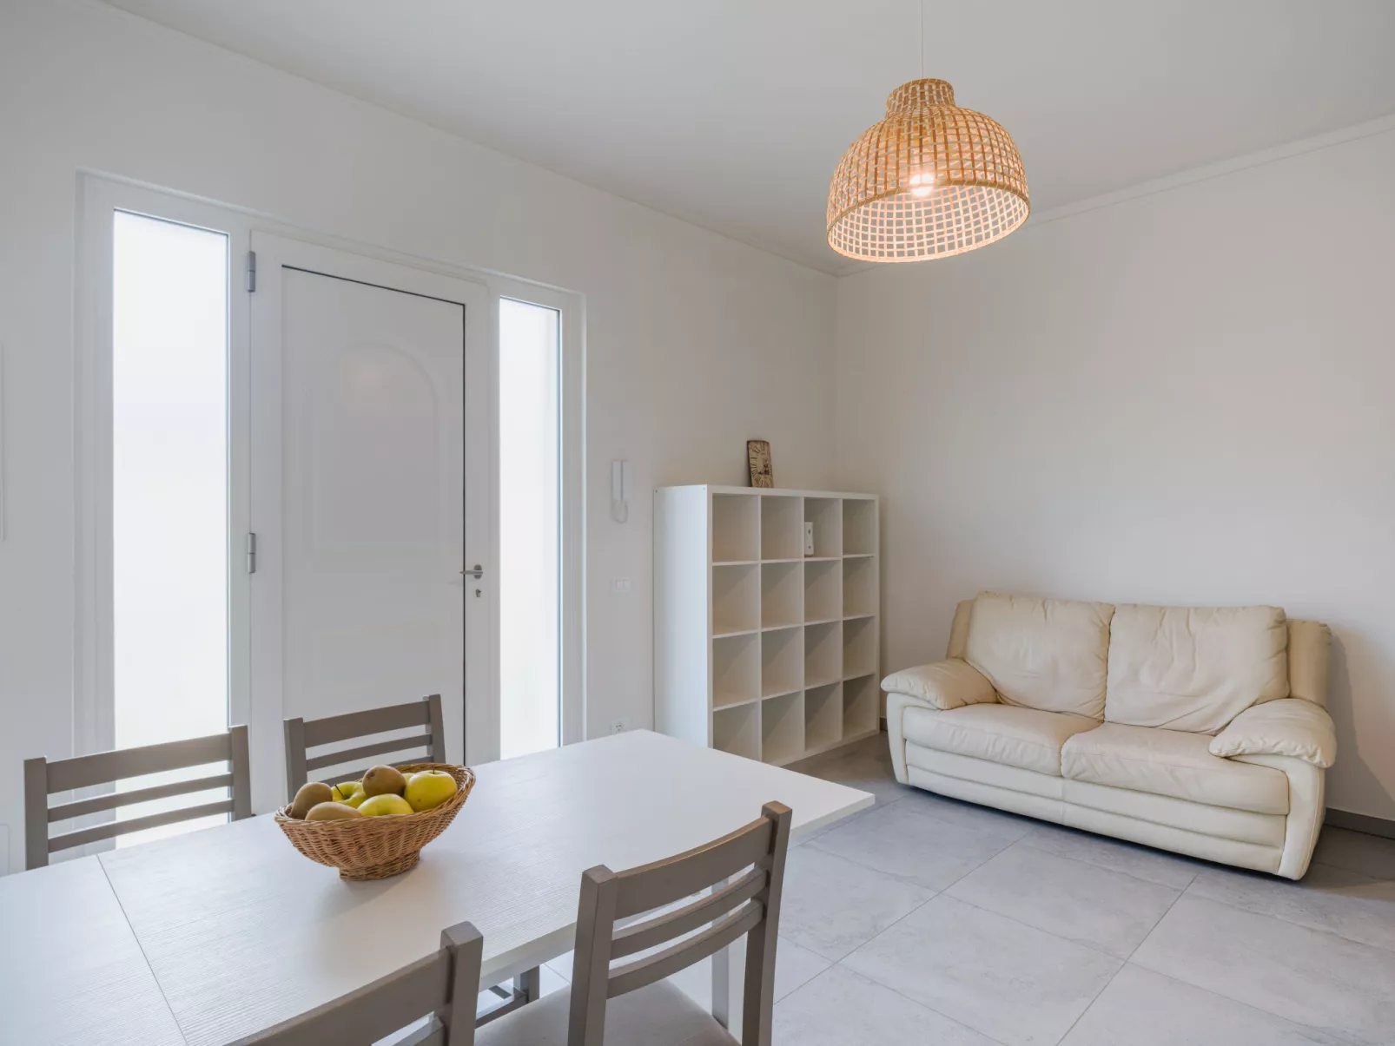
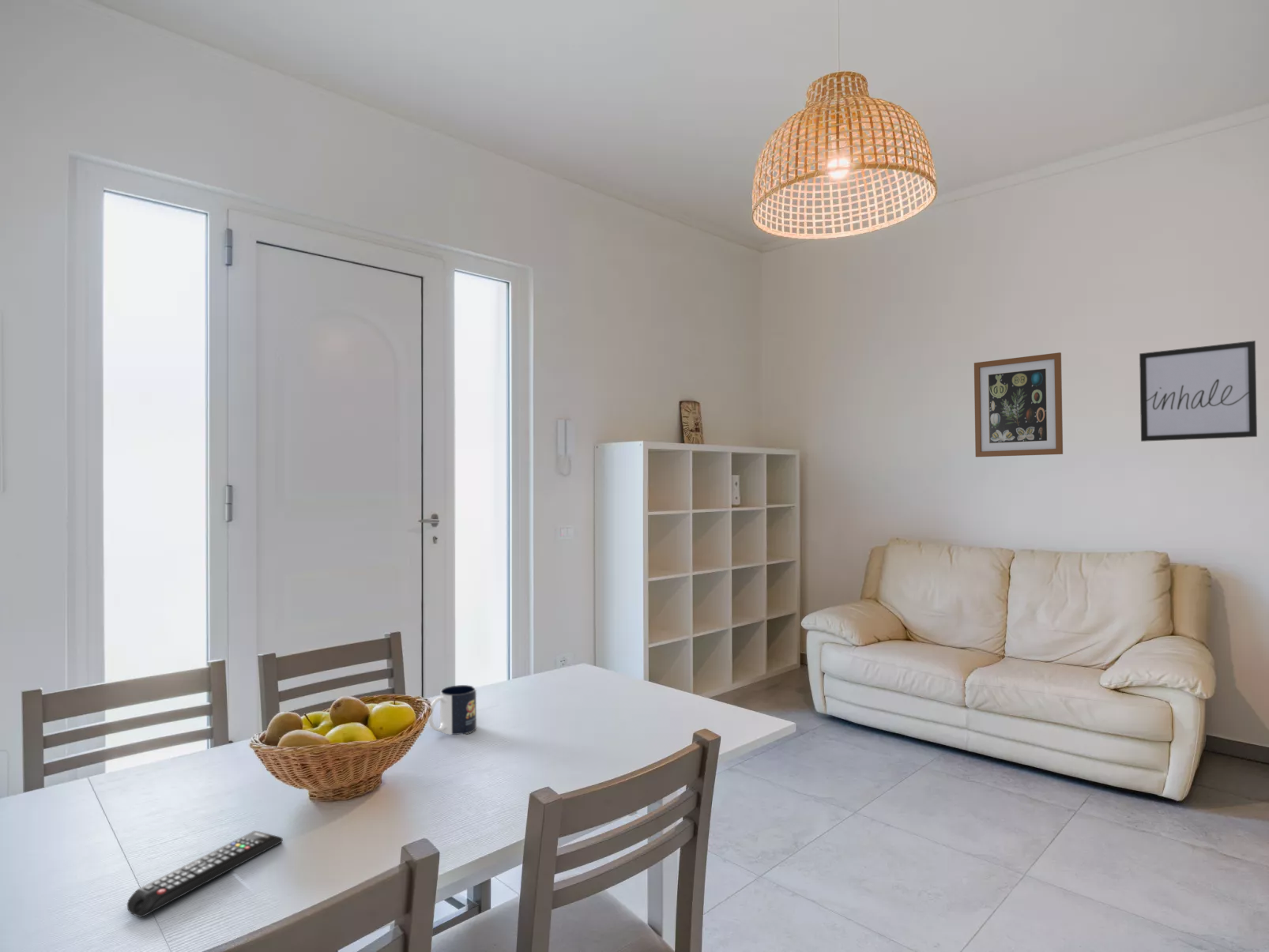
+ remote control [126,830,284,918]
+ wall art [1139,340,1258,442]
+ wall art [973,352,1064,457]
+ mug [427,684,477,736]
